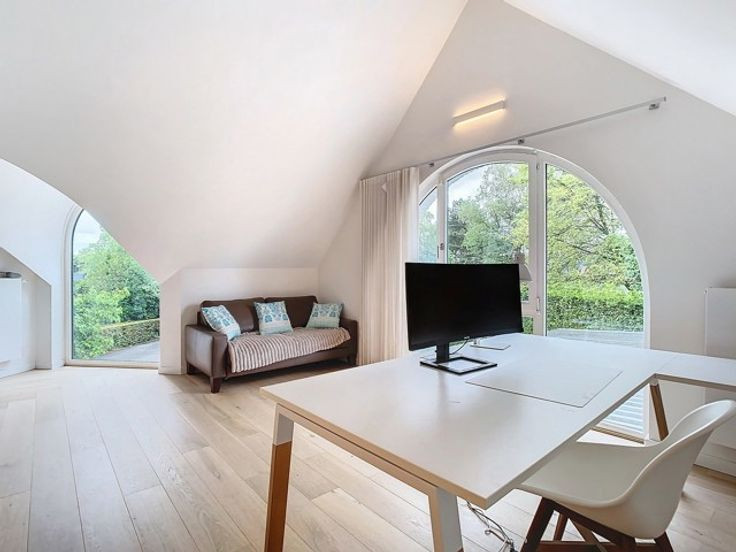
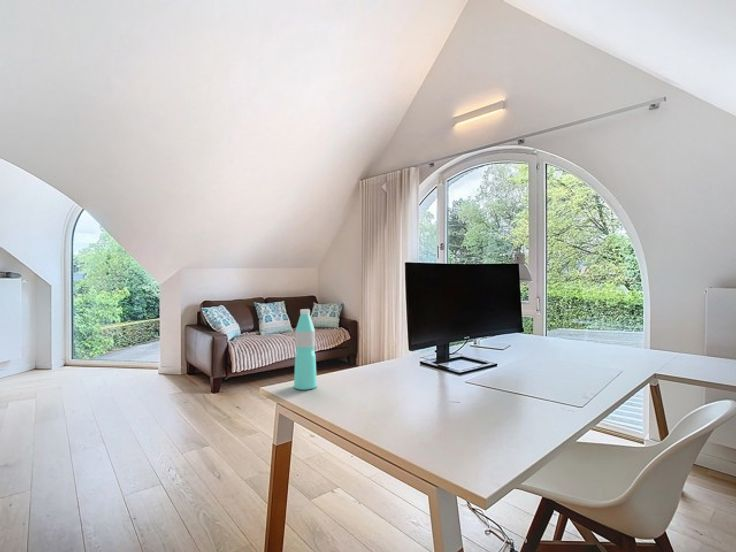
+ water bottle [293,308,318,391]
